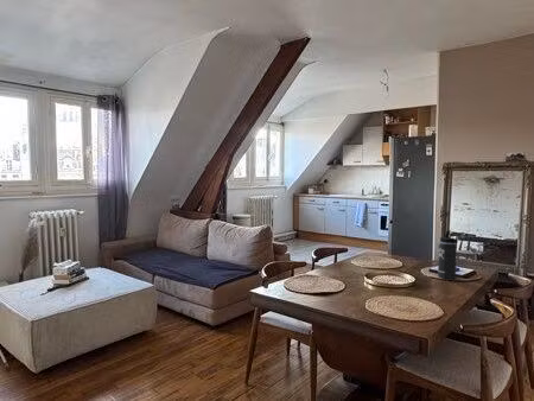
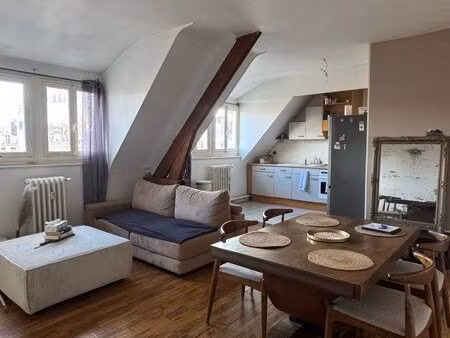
- thermos bottle [437,230,459,280]
